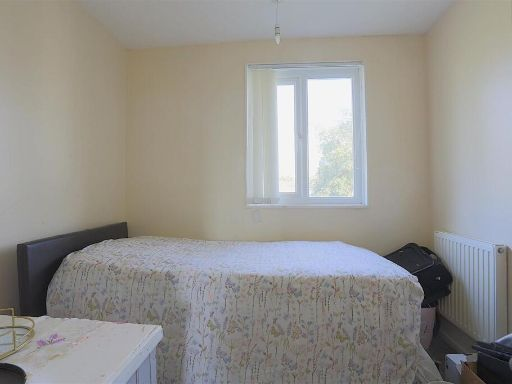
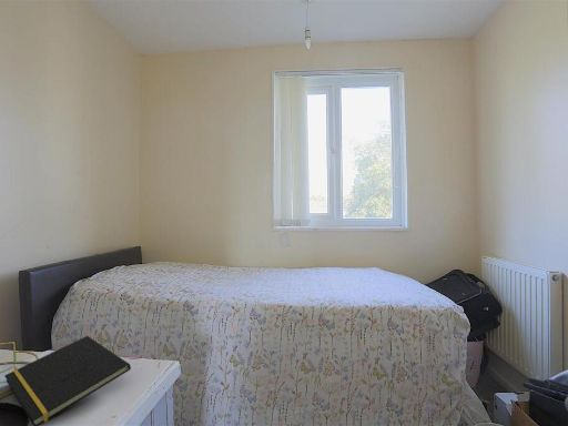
+ notepad [3,335,132,426]
